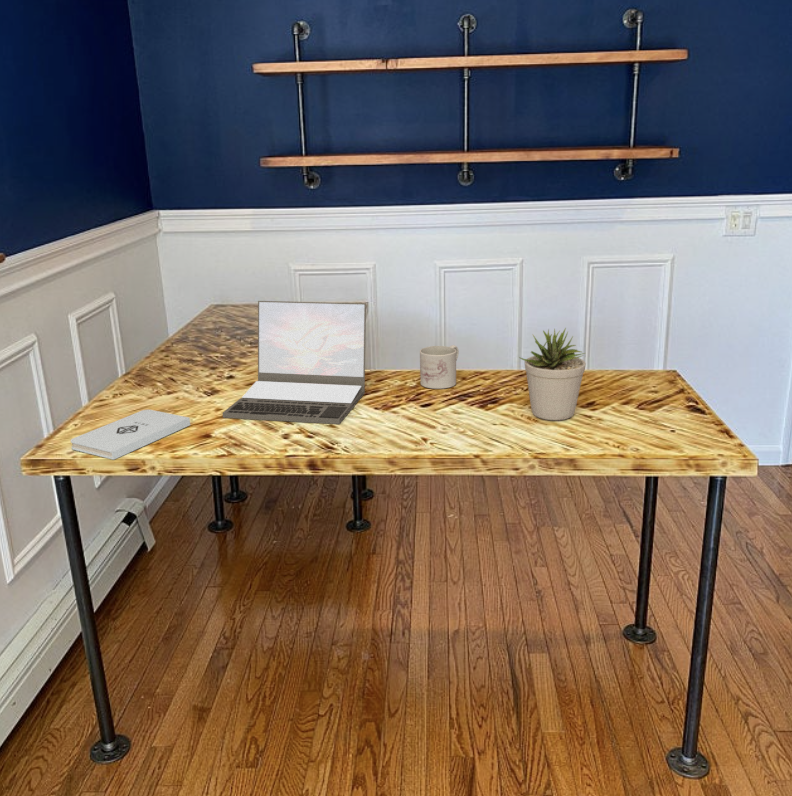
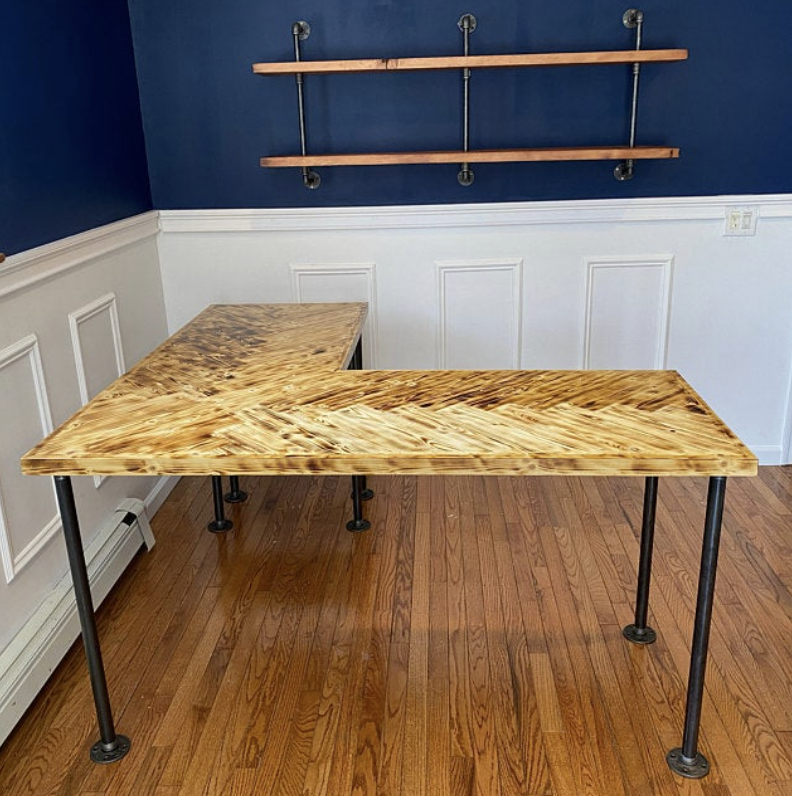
- laptop [222,300,367,425]
- potted plant [518,327,587,421]
- mug [419,344,460,390]
- notepad [70,409,191,461]
